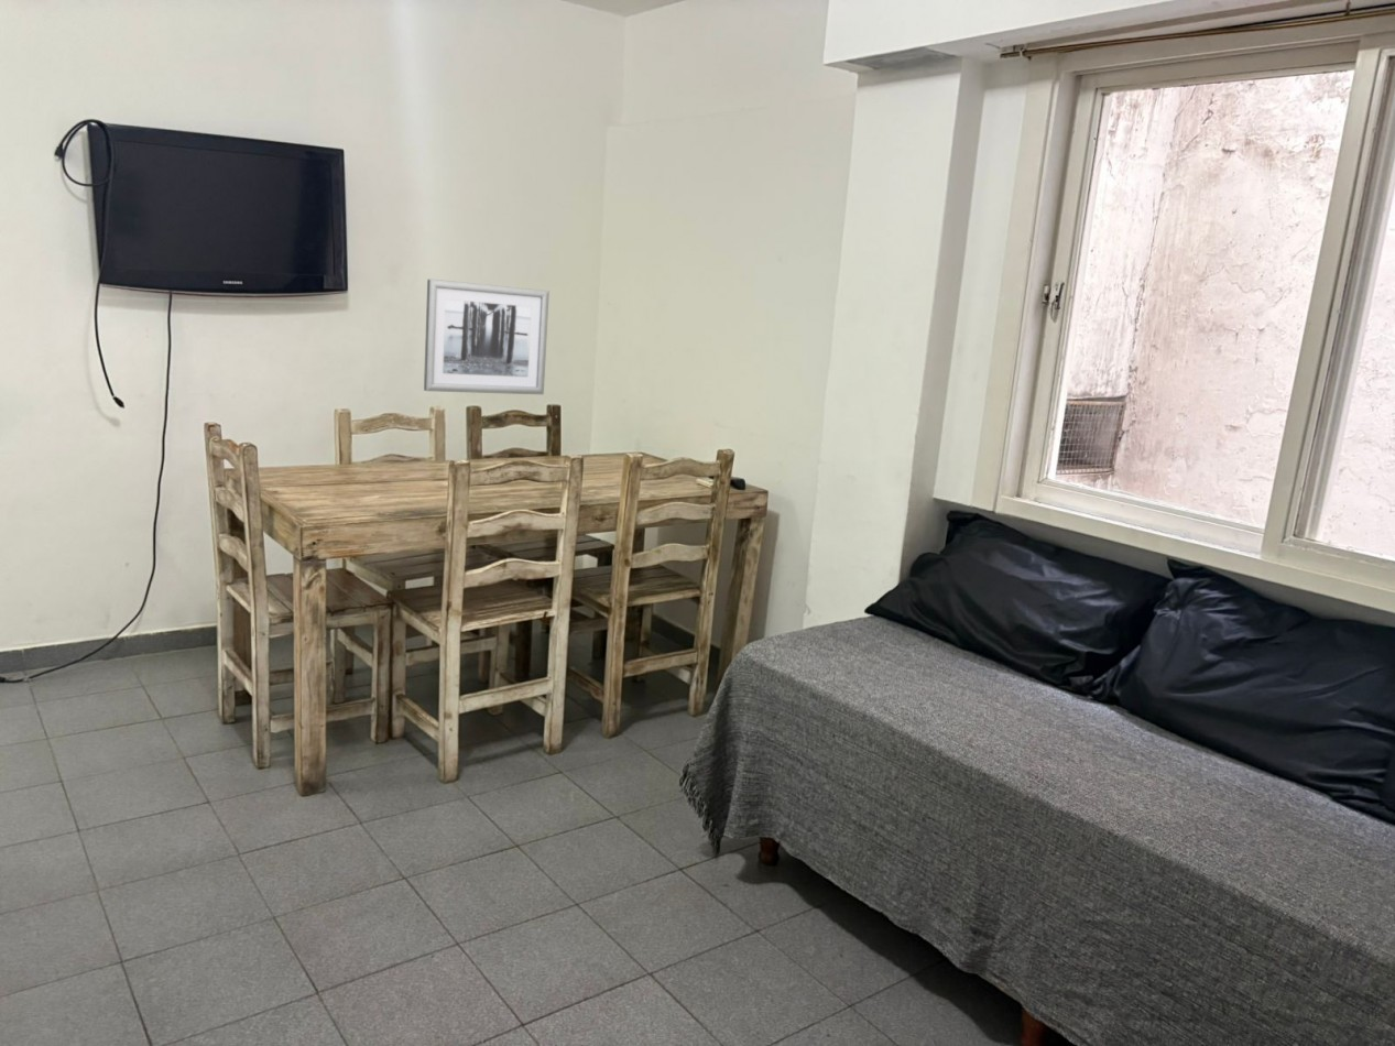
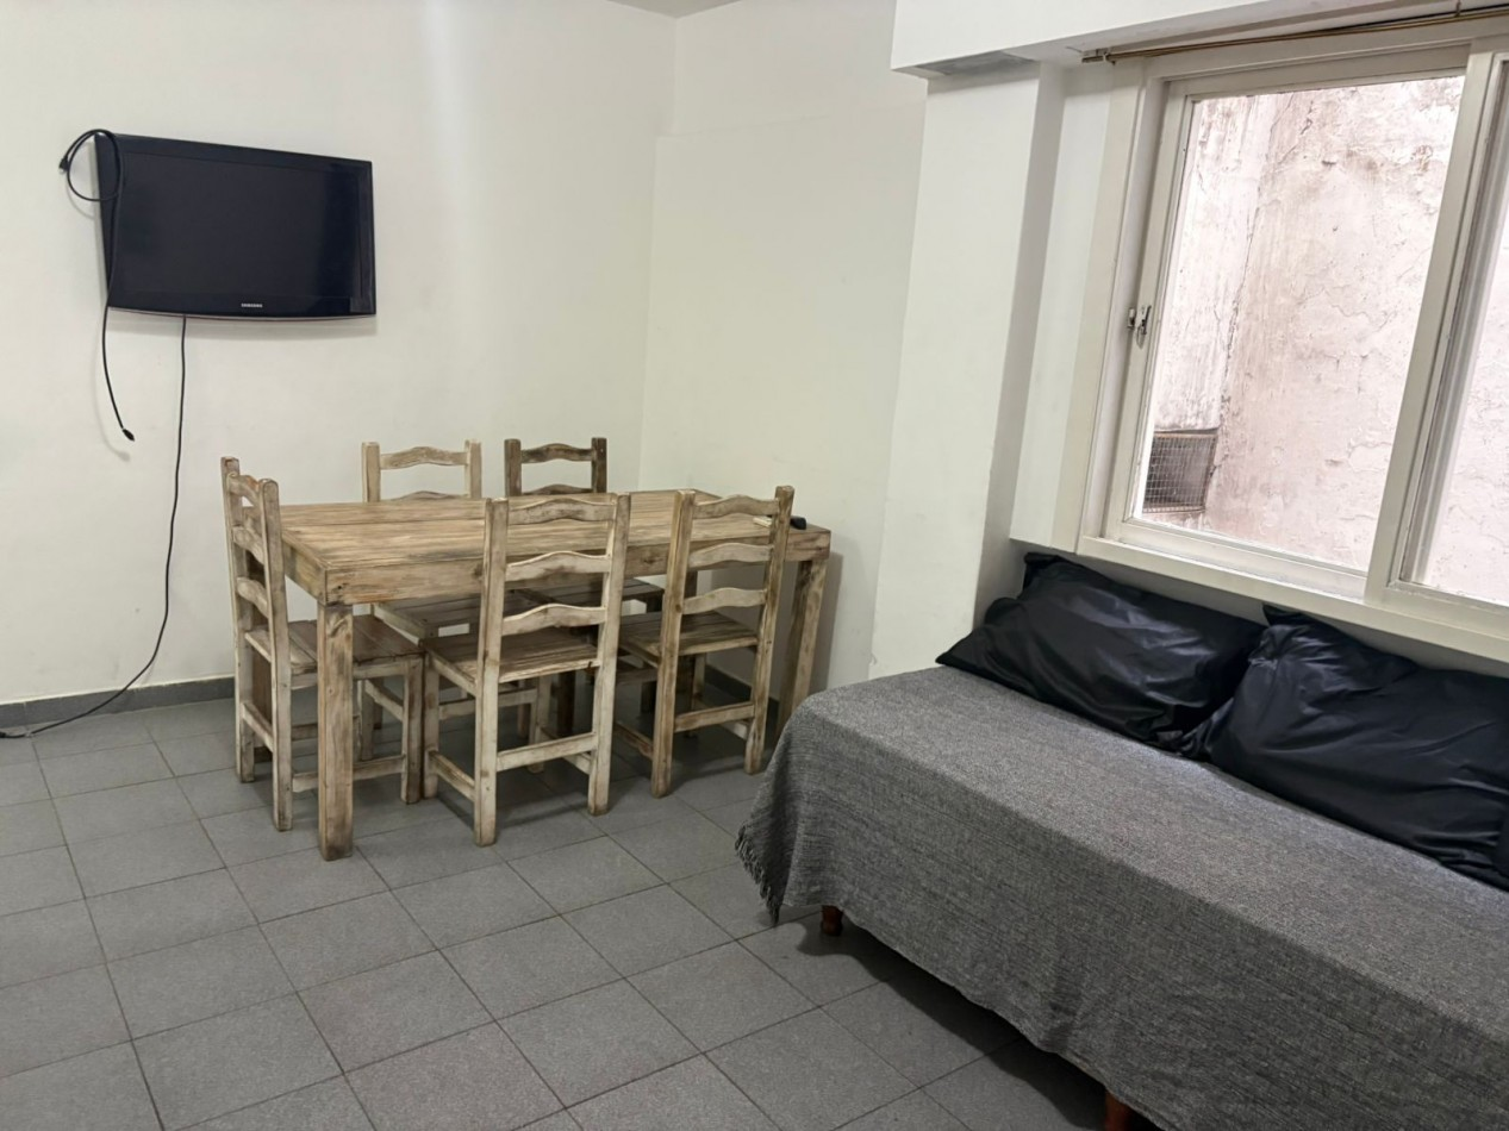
- wall art [423,279,551,395]
